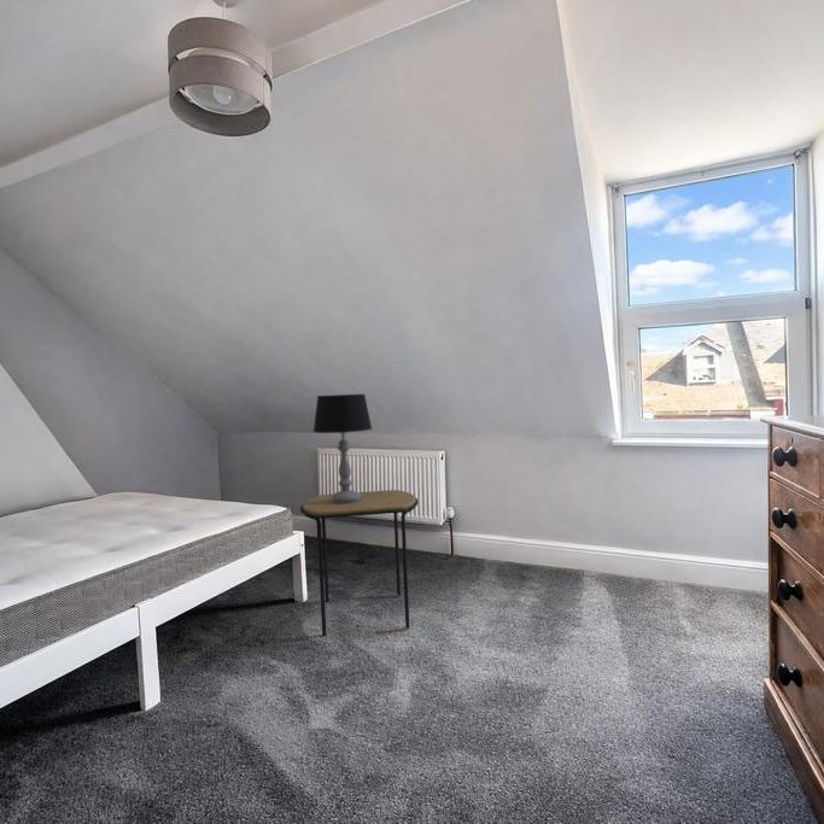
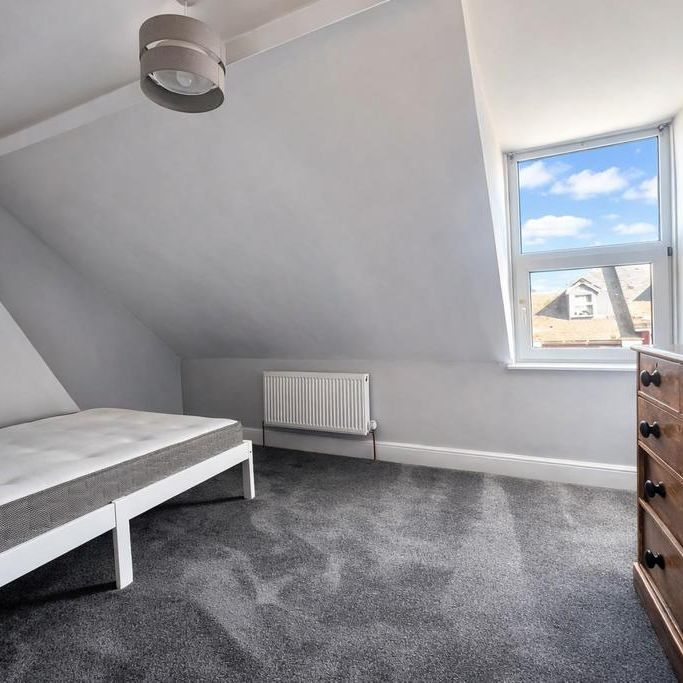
- table lamp [312,393,373,503]
- side table [299,489,419,637]
